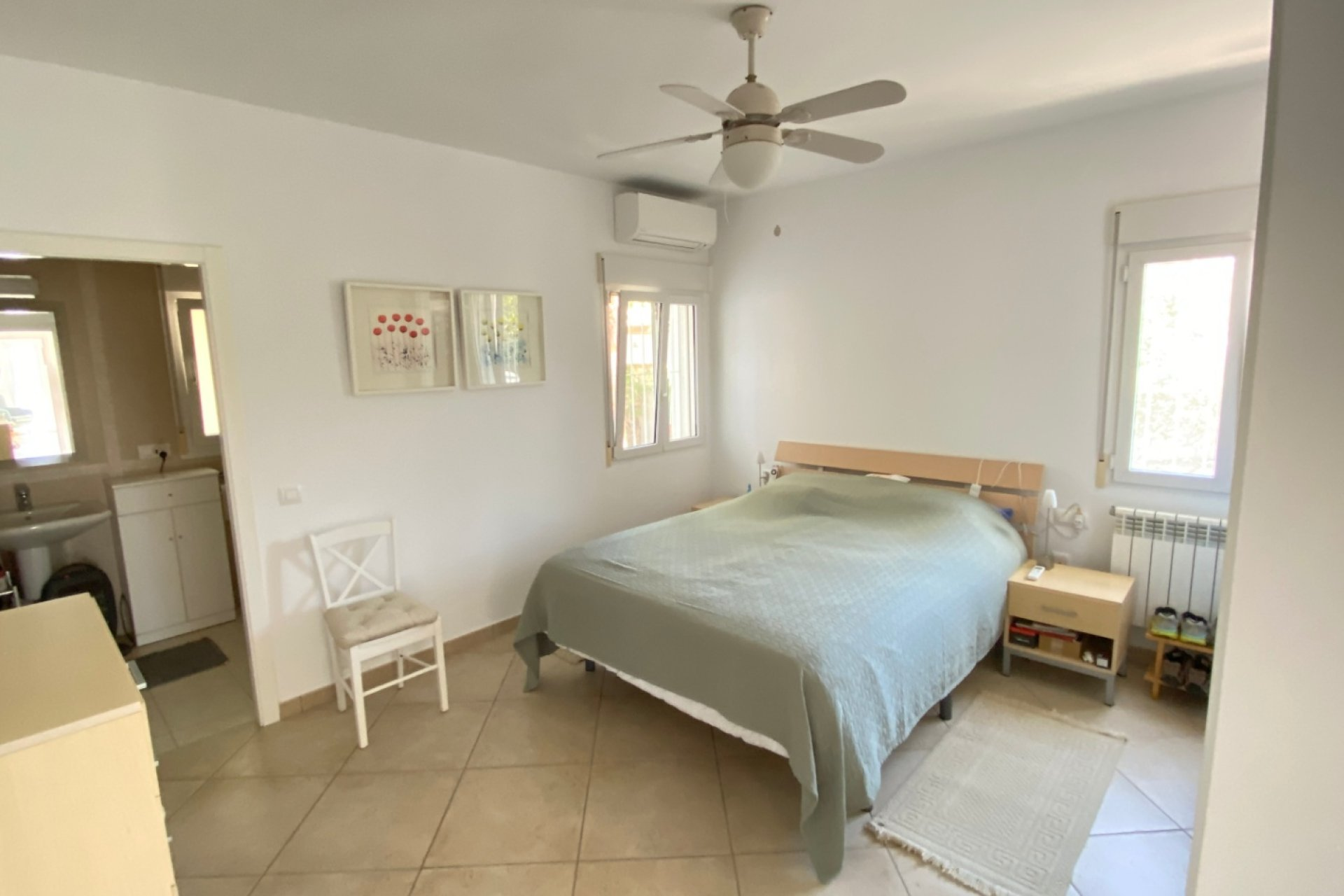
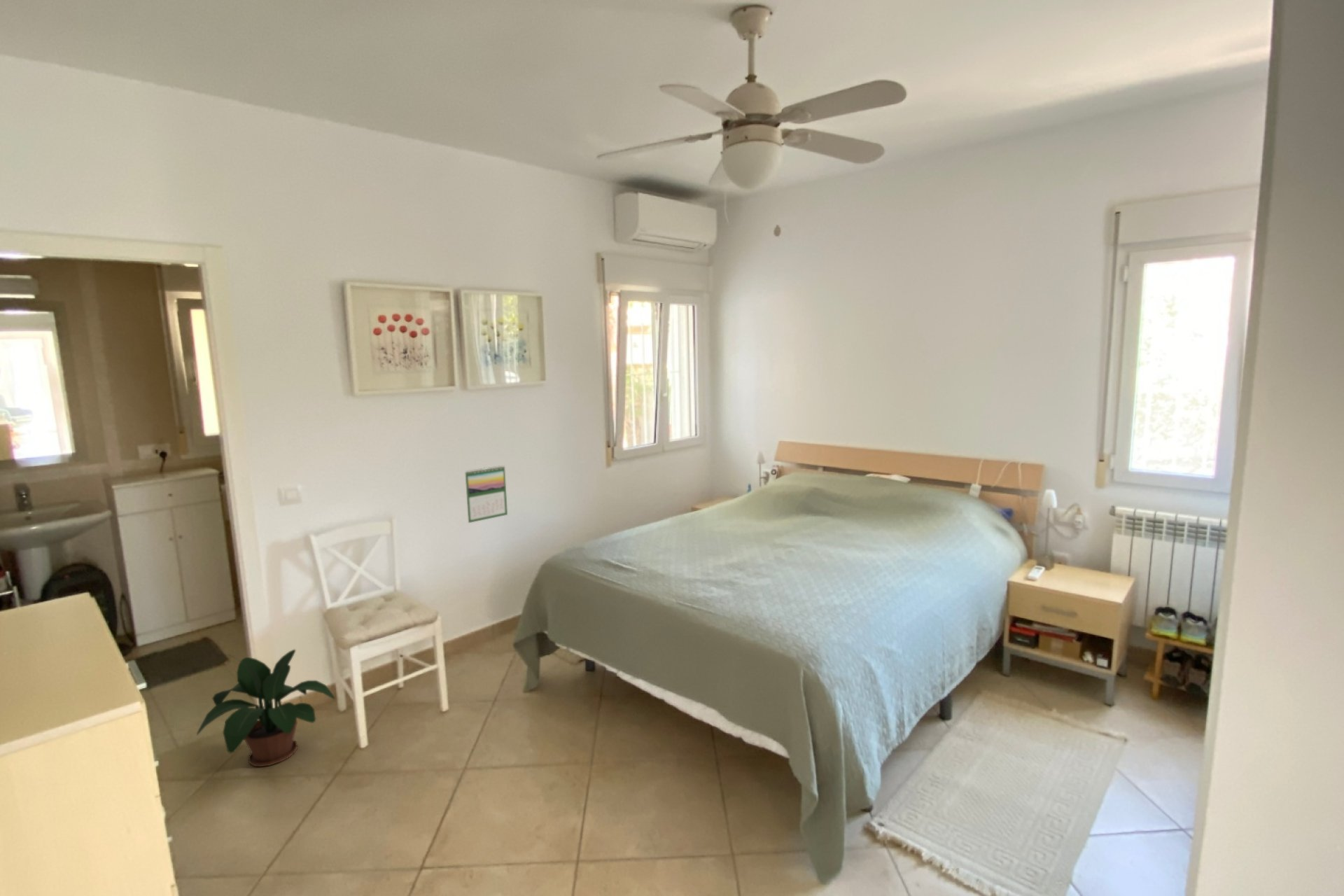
+ calendar [465,465,508,524]
+ potted plant [196,649,335,767]
